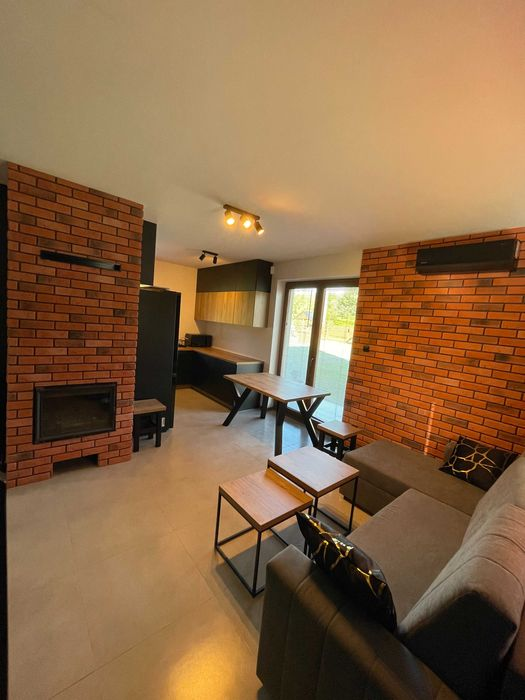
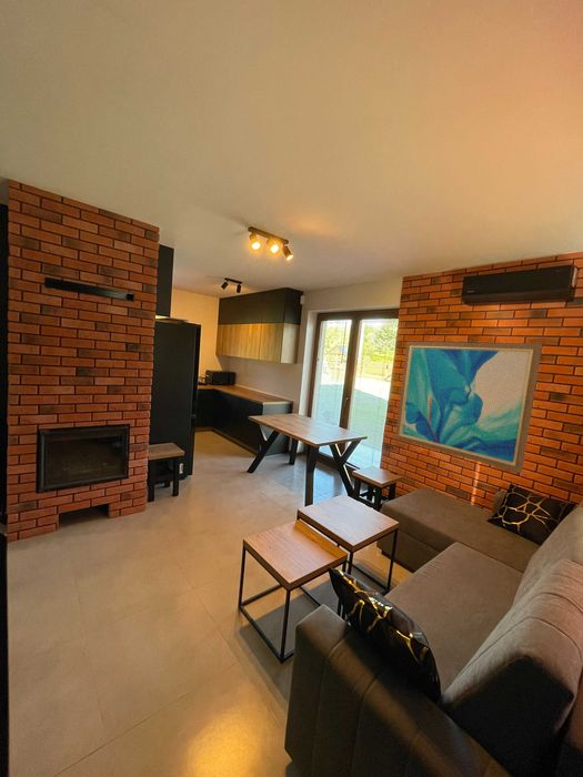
+ wall art [394,341,543,474]
